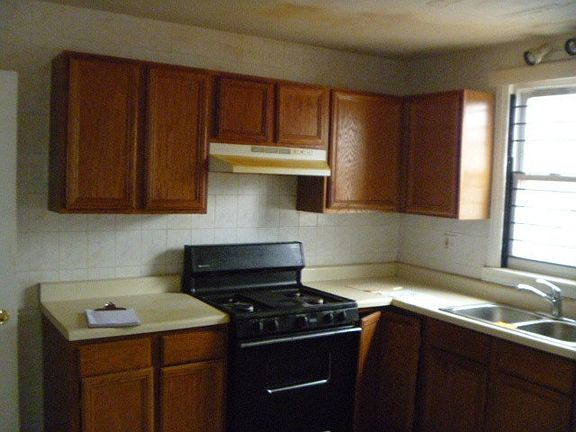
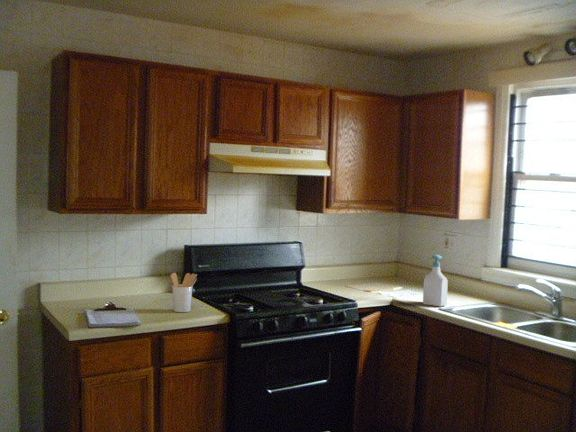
+ soap bottle [422,254,449,307]
+ utensil holder [170,272,198,313]
